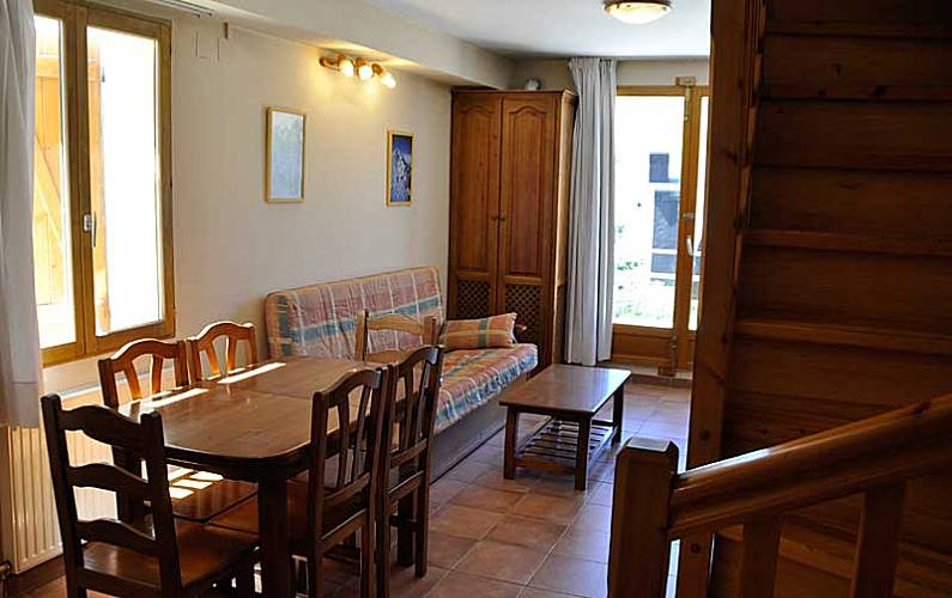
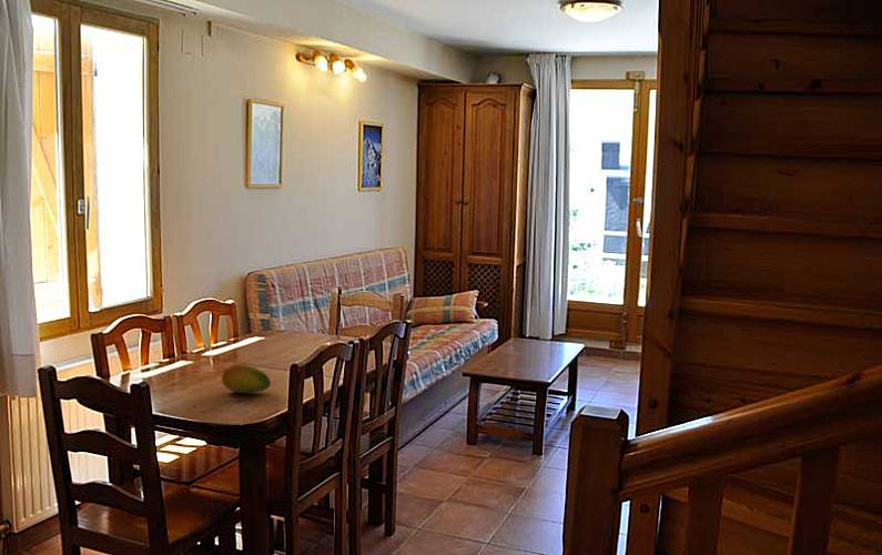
+ fruit [221,363,272,394]
